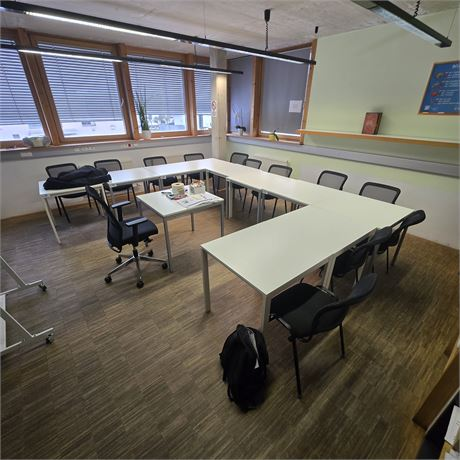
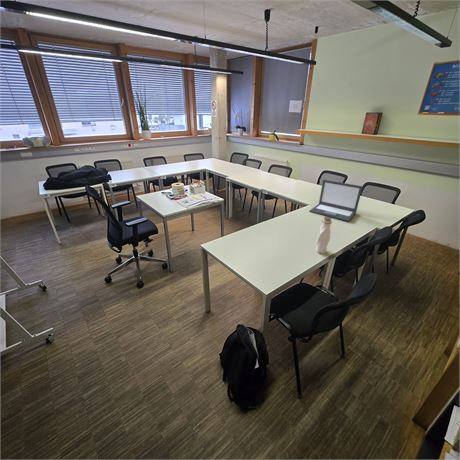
+ water bottle [315,216,333,255]
+ laptop [309,179,364,222]
